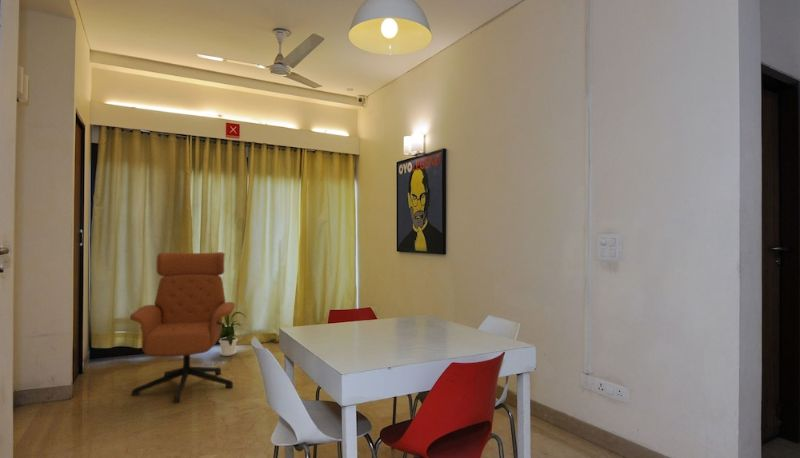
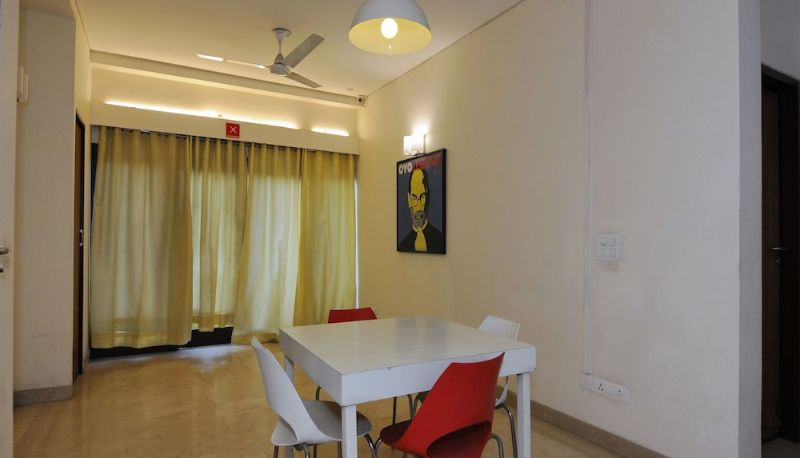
- armchair [129,251,236,404]
- house plant [217,311,247,357]
